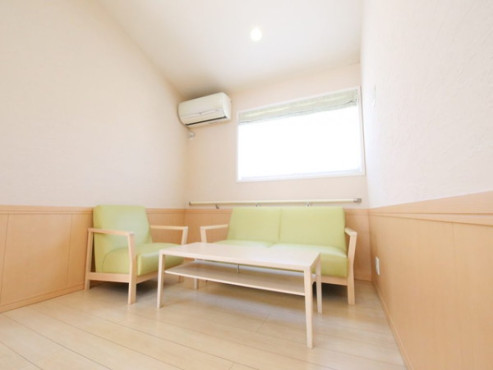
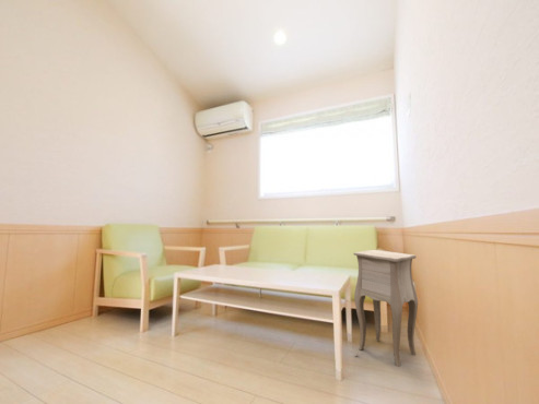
+ side table [353,249,419,368]
